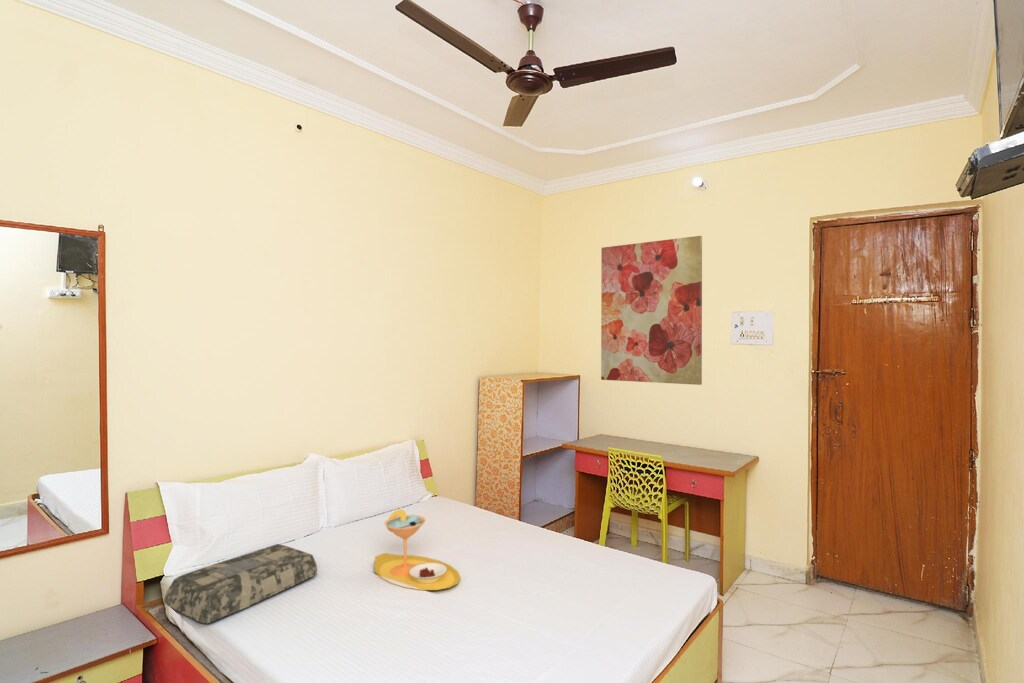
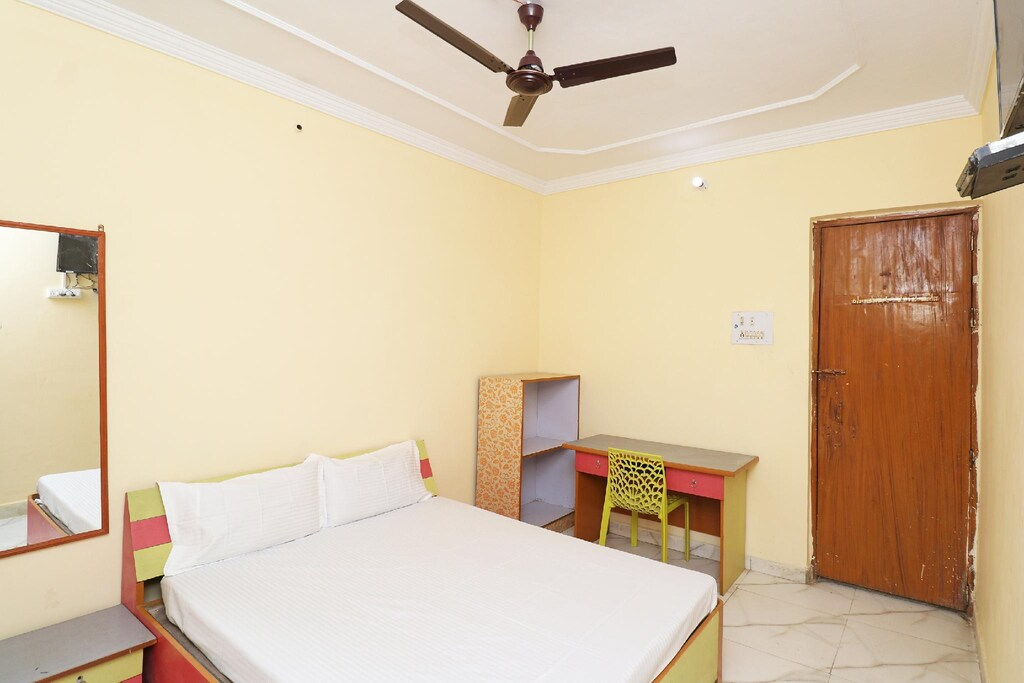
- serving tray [373,508,461,591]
- wall art [600,235,703,386]
- cushion [163,543,318,625]
